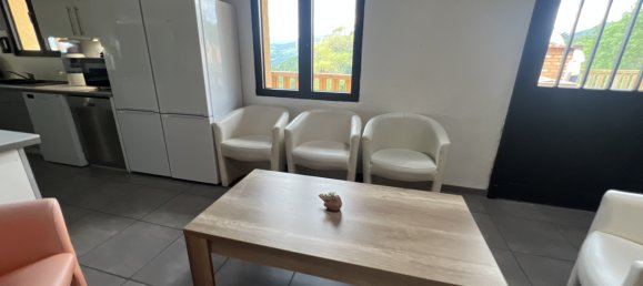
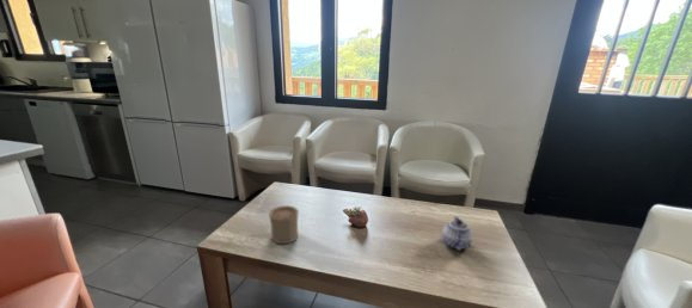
+ teapot [441,216,473,252]
+ cup [268,204,300,245]
